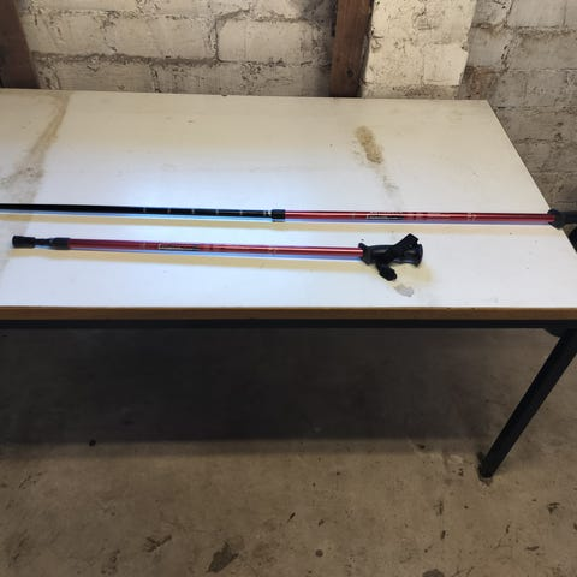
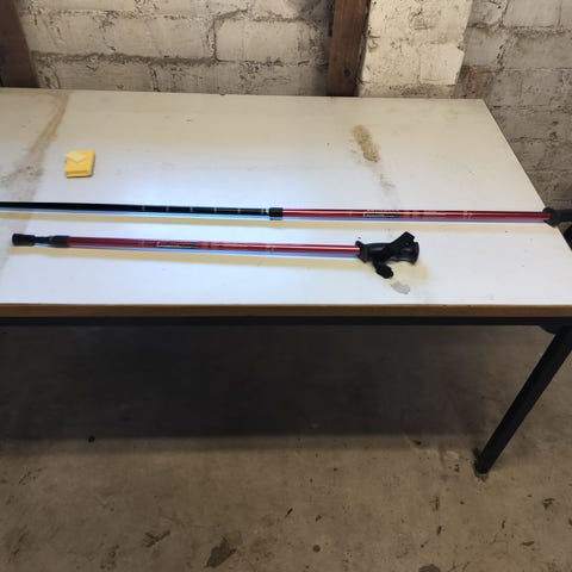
+ sticky notes [63,149,97,178]
